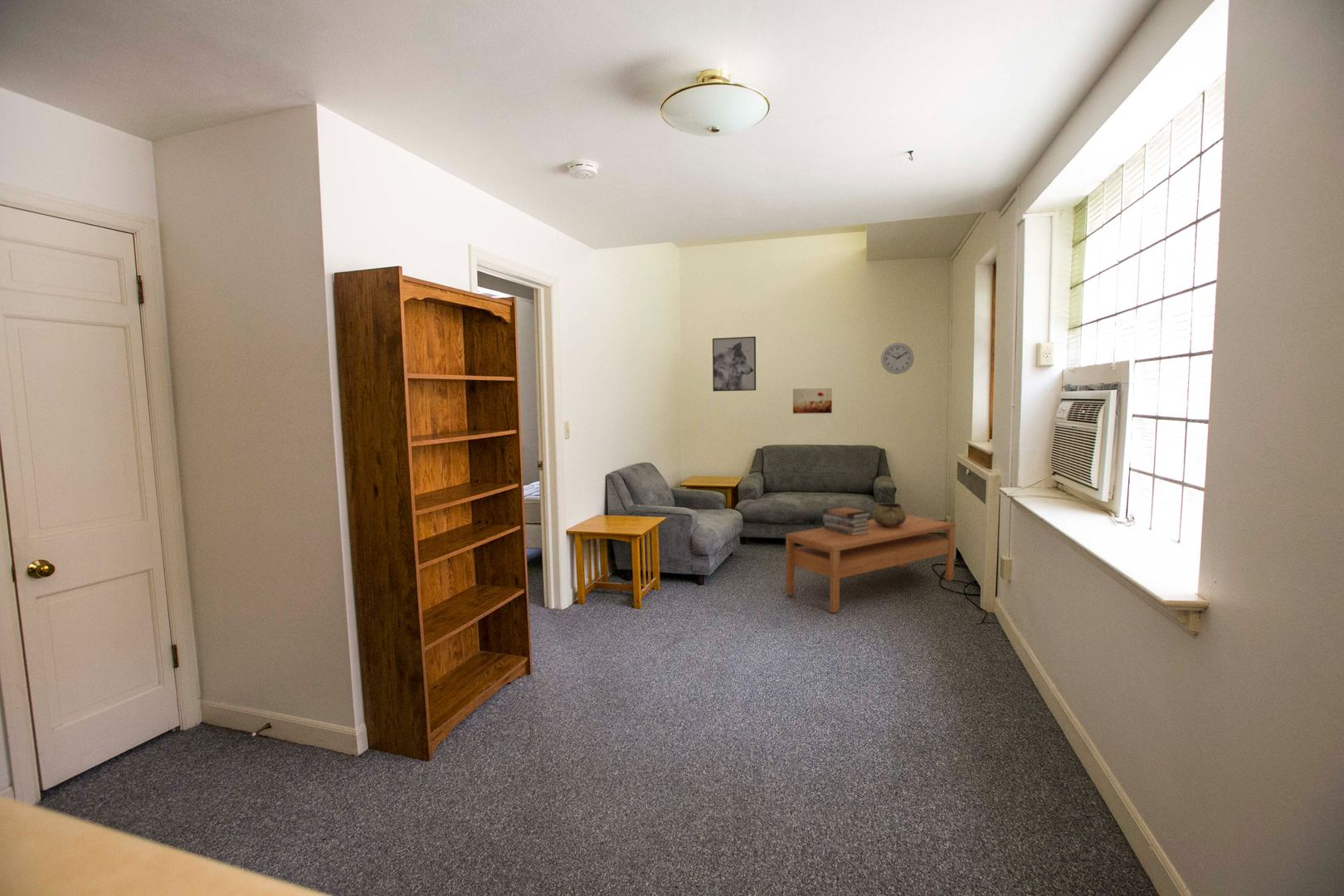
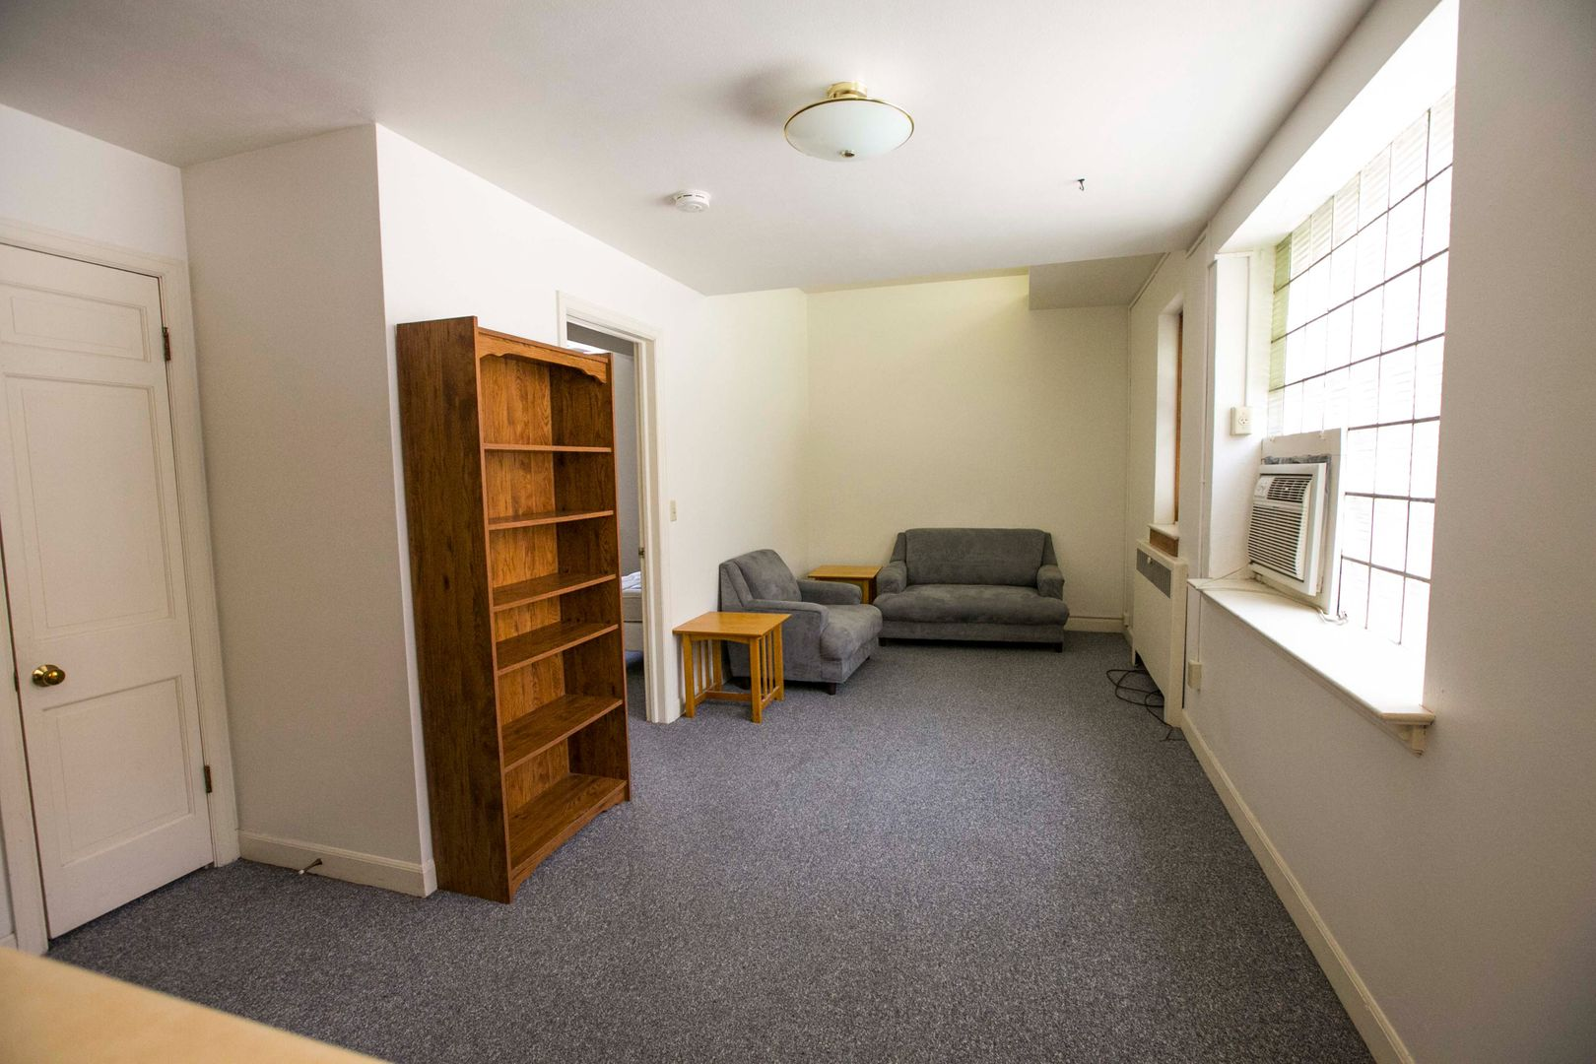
- wall art [712,336,757,392]
- decorative bowl [872,502,907,528]
- coffee table [785,514,957,614]
- wall art [792,387,833,415]
- wall clock [880,342,915,375]
- book stack [822,505,872,536]
